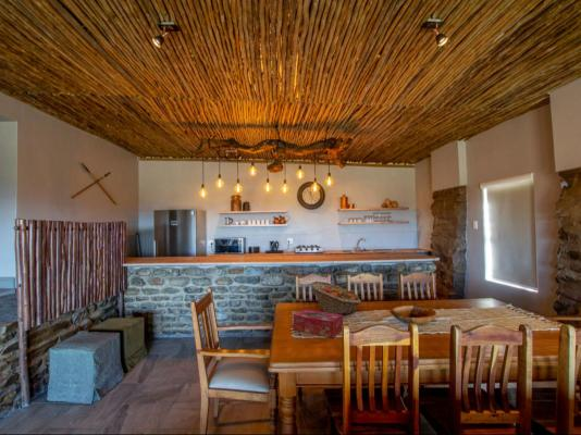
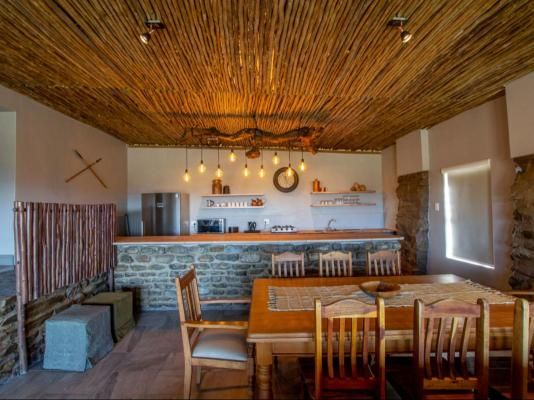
- fruit basket [310,281,362,315]
- tissue box [293,309,344,338]
